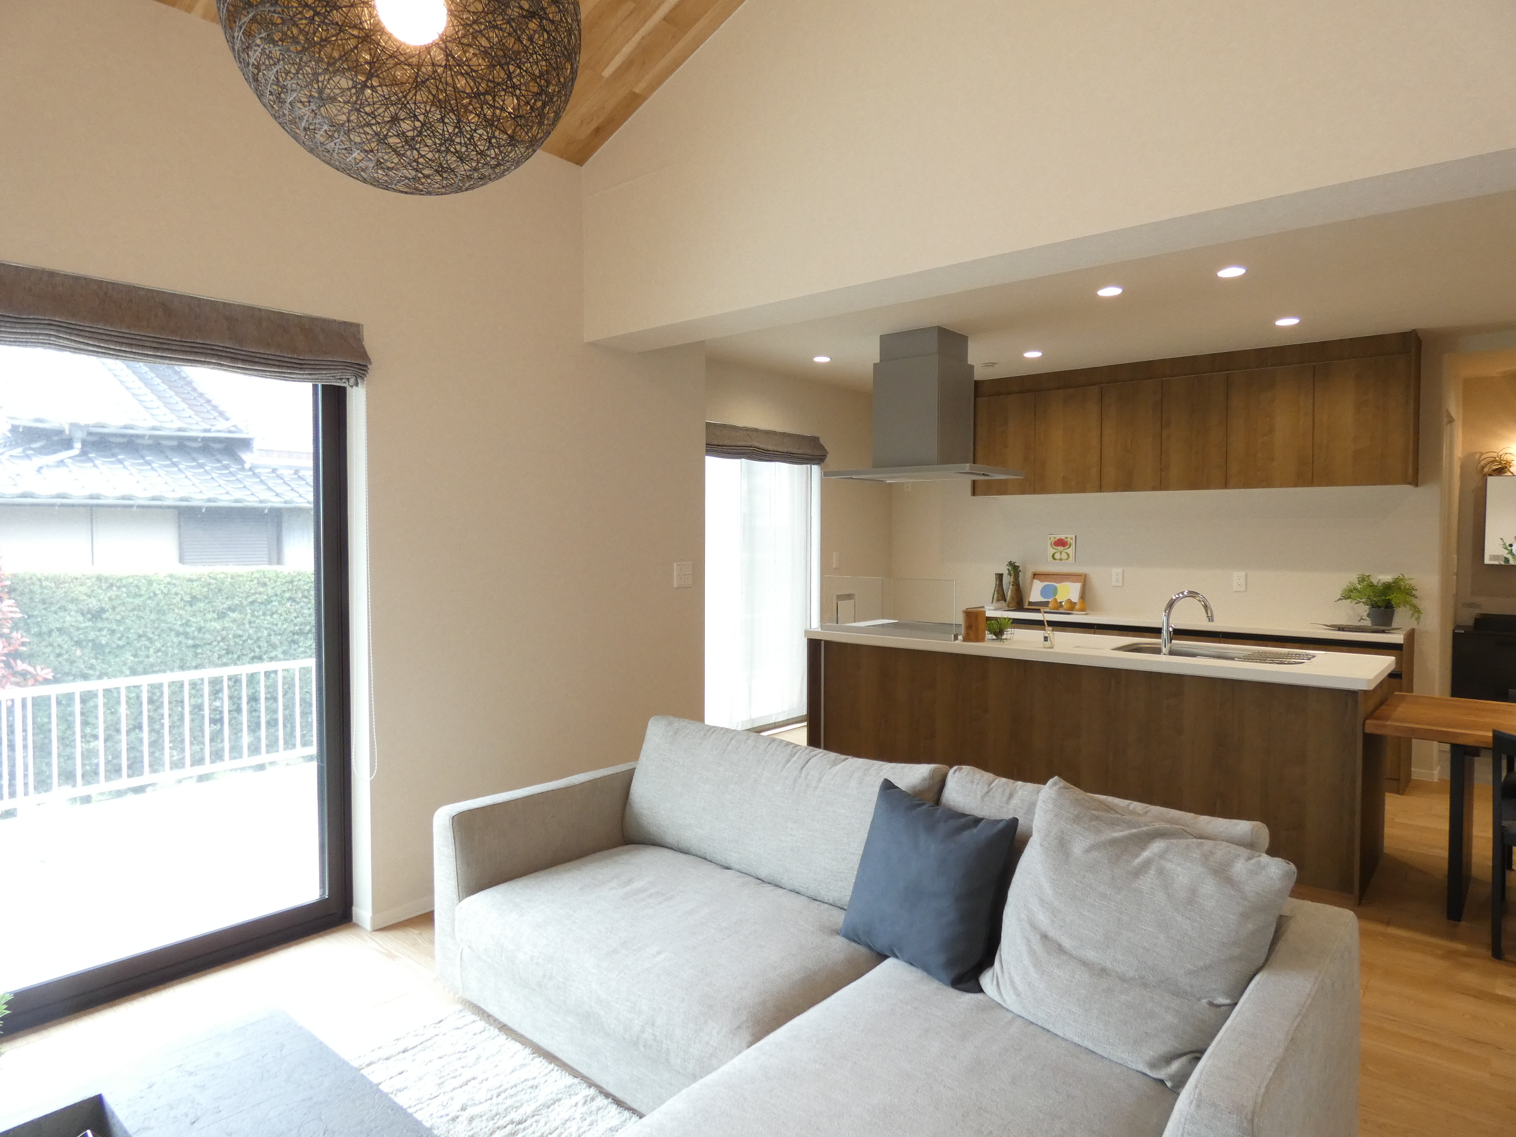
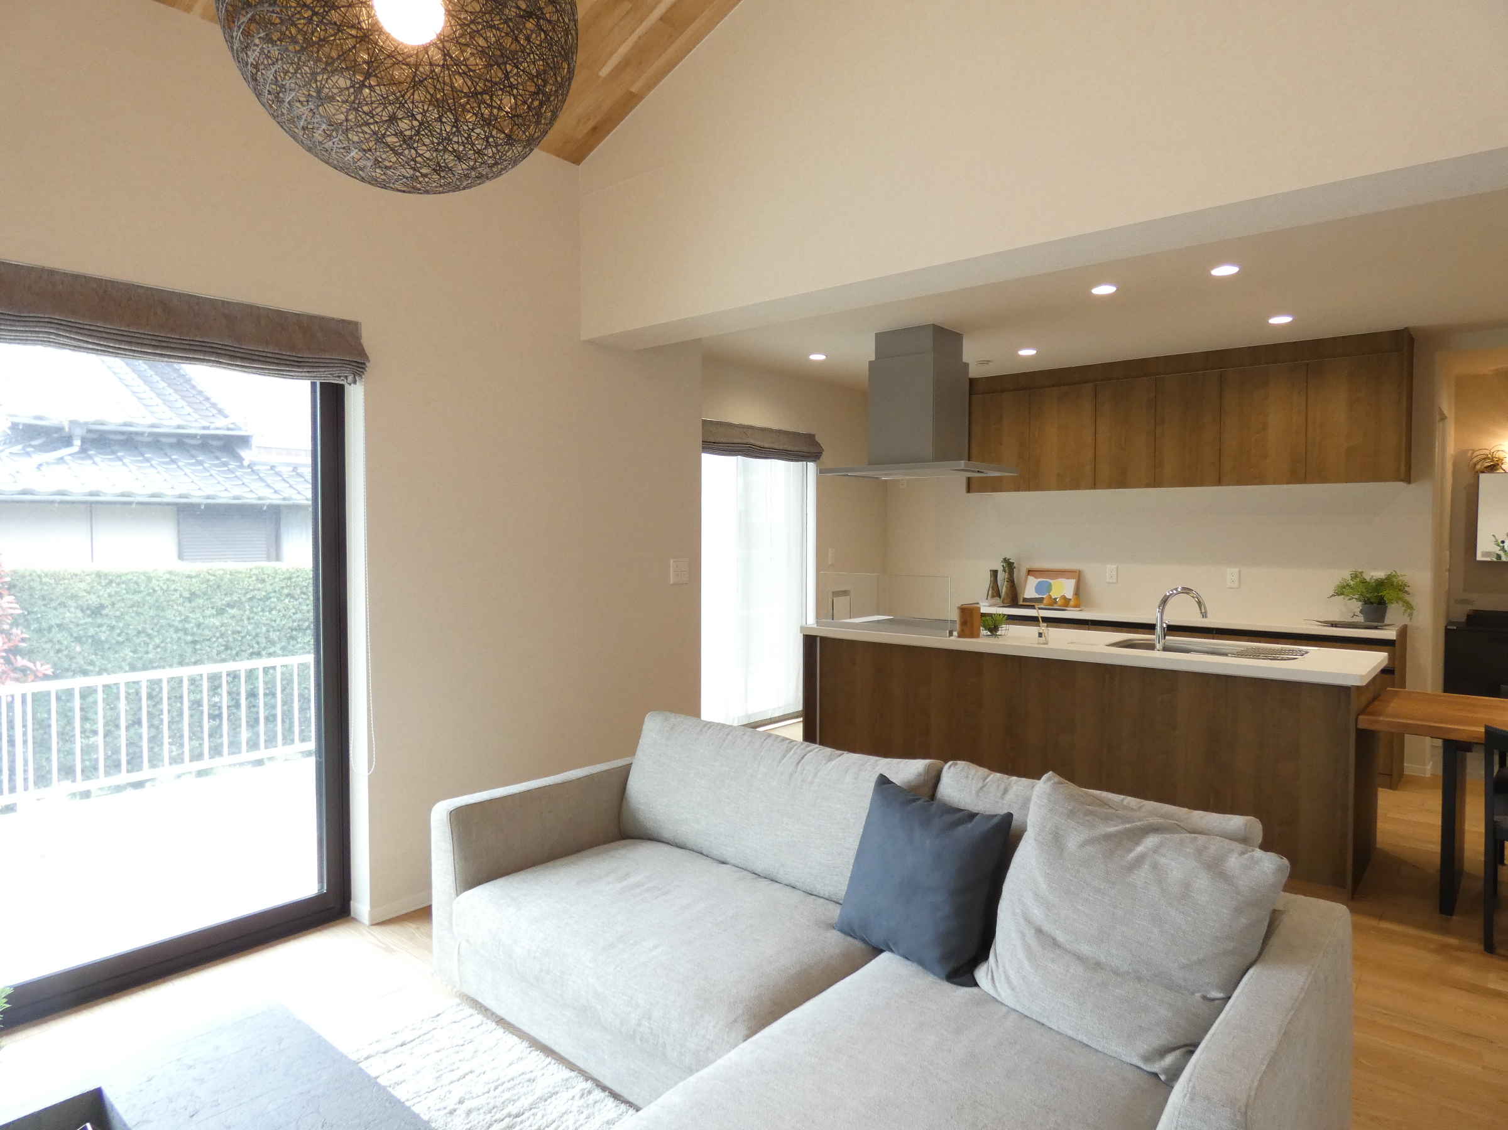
- decorative tile [1047,534,1077,564]
